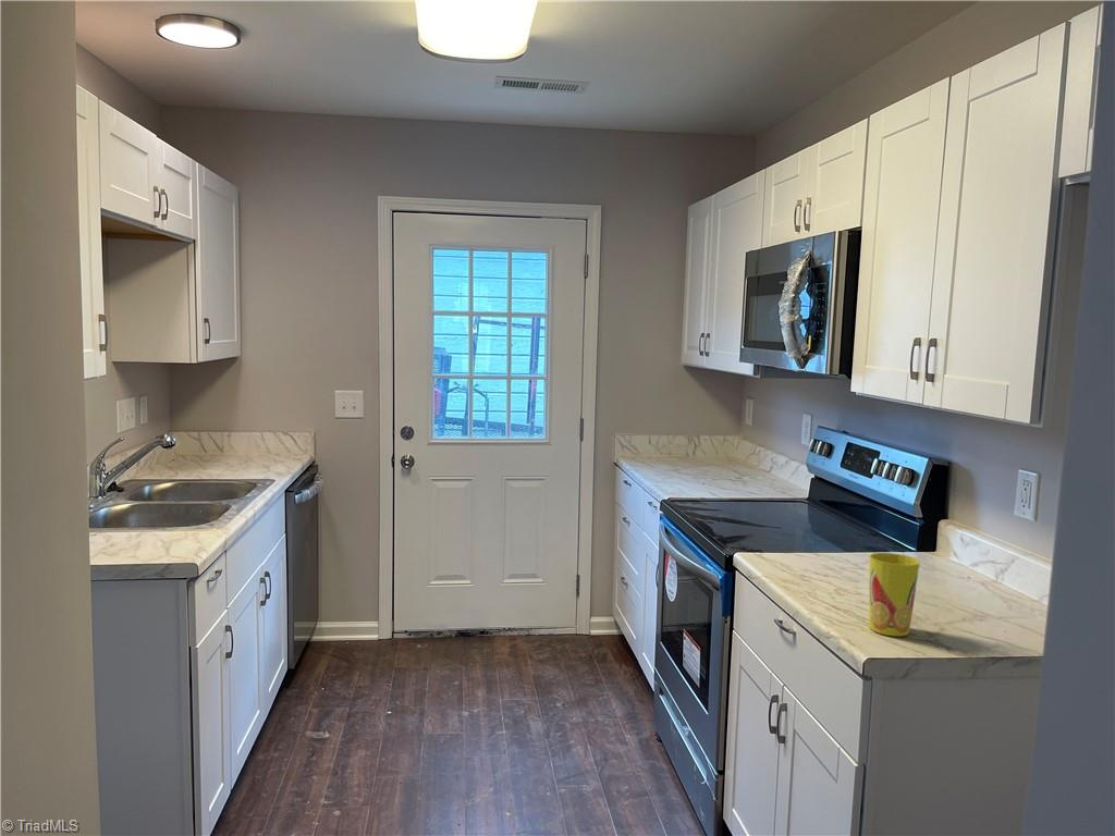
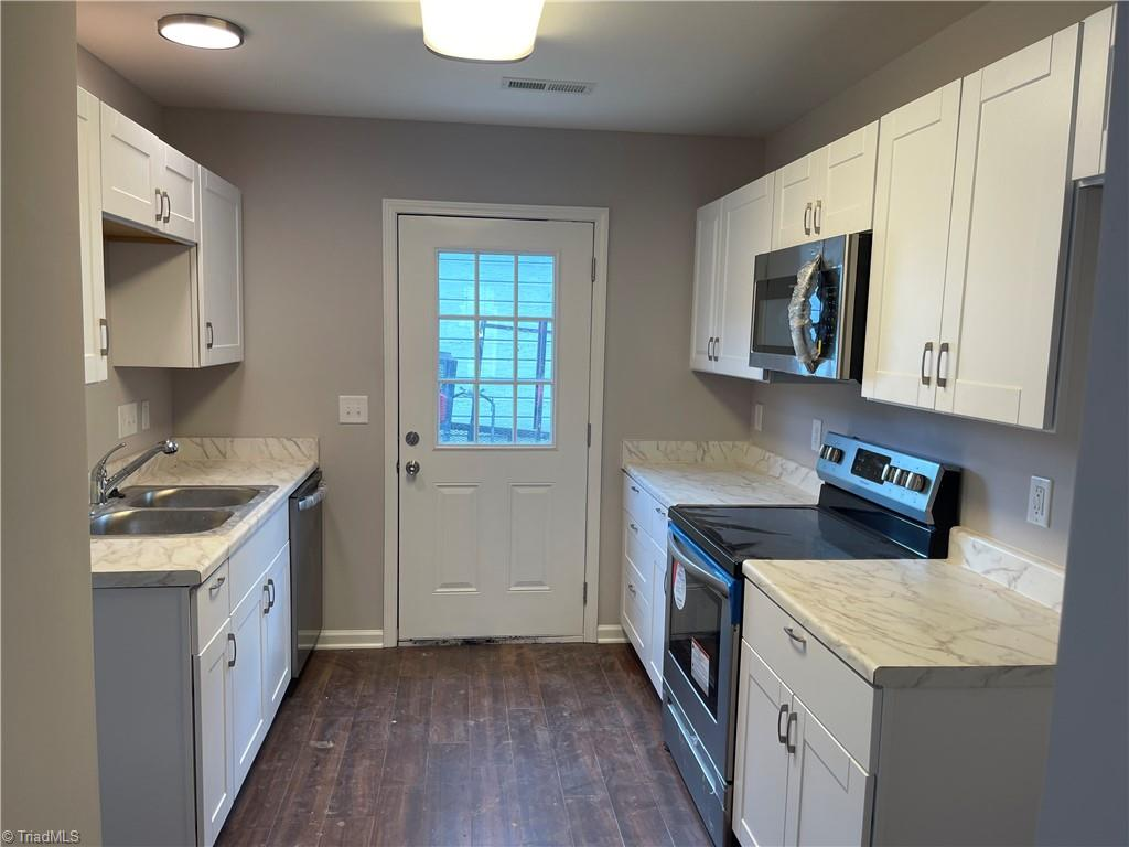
- cup [868,552,921,637]
